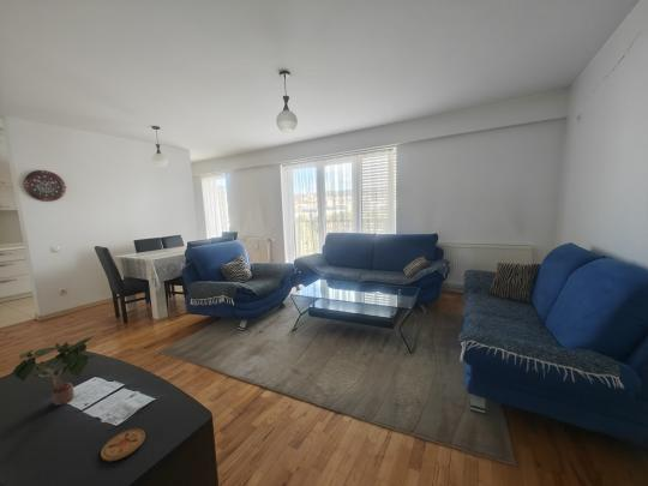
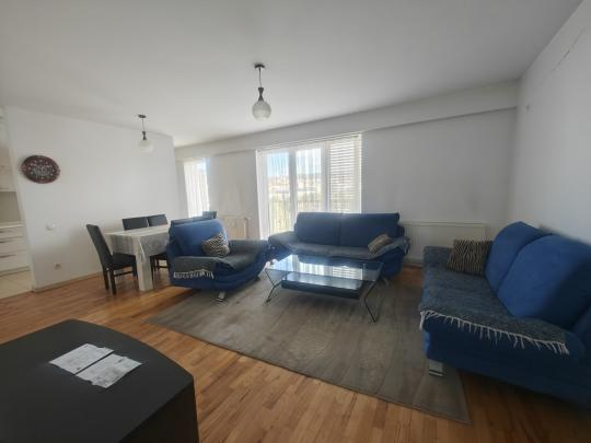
- coaster [100,427,146,462]
- potted plant [5,335,96,407]
